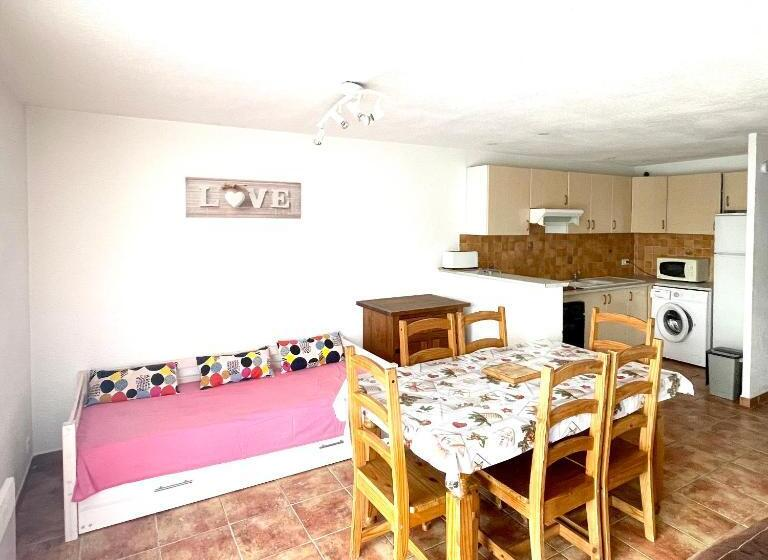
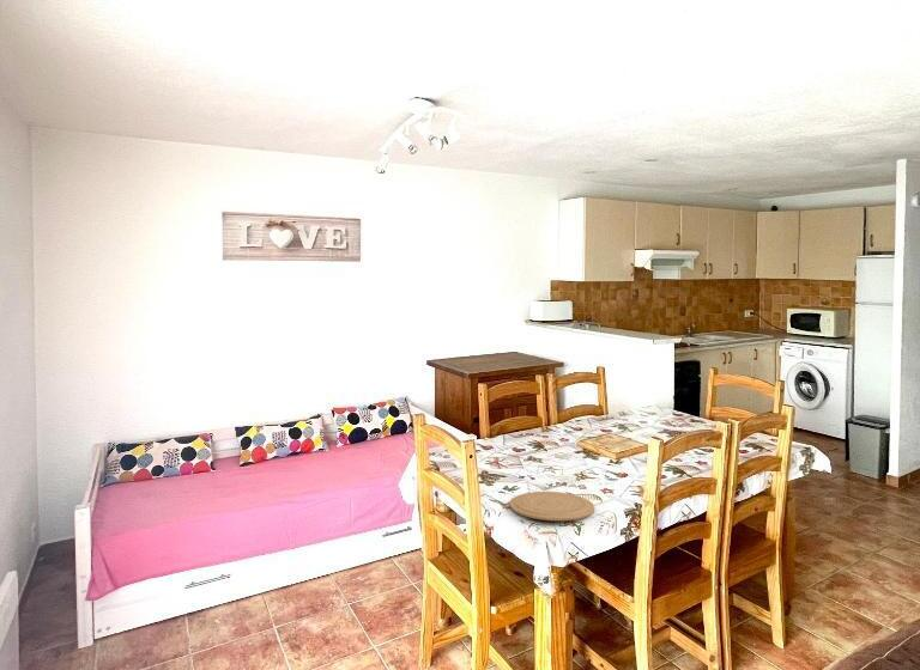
+ plate [509,491,595,522]
